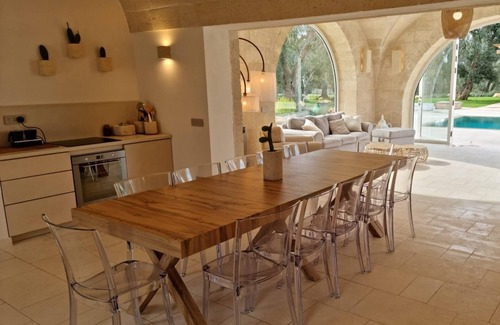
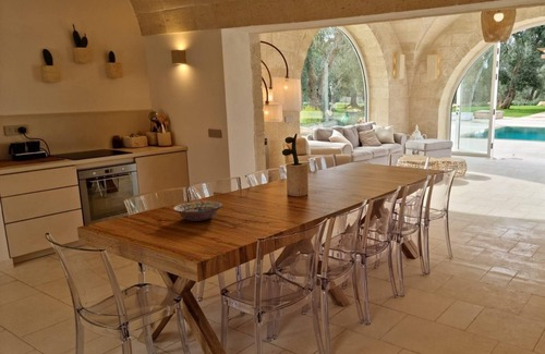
+ decorative bowl [172,200,223,222]
